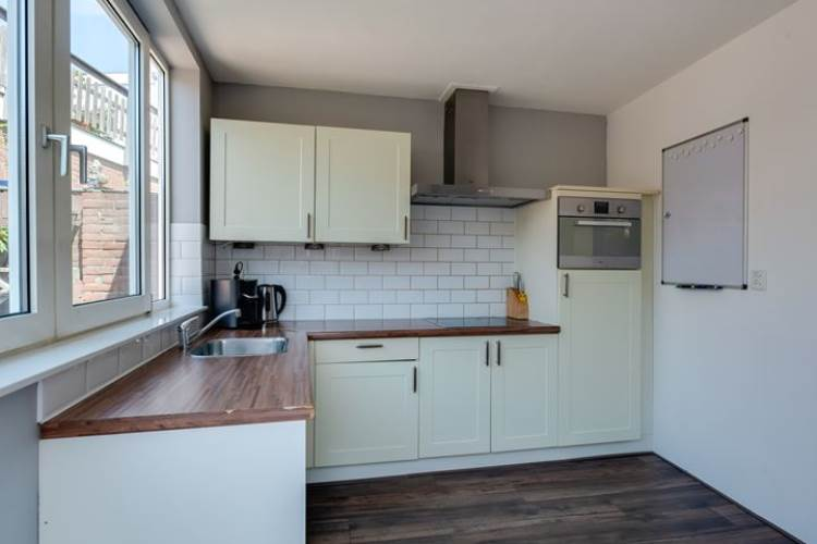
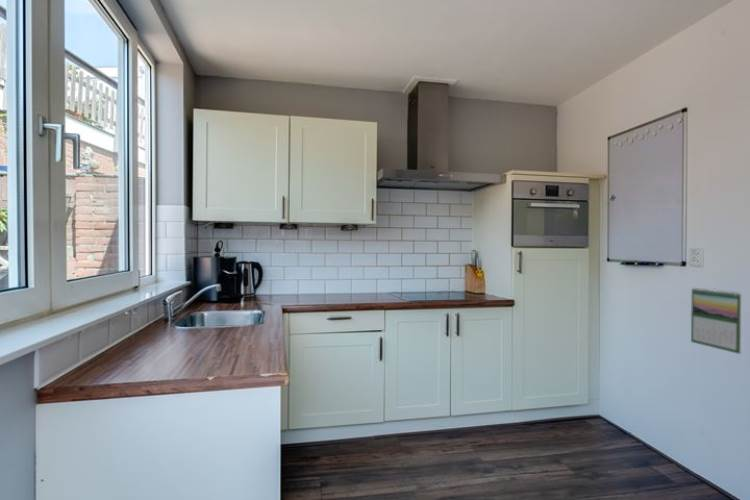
+ calendar [690,287,742,355]
